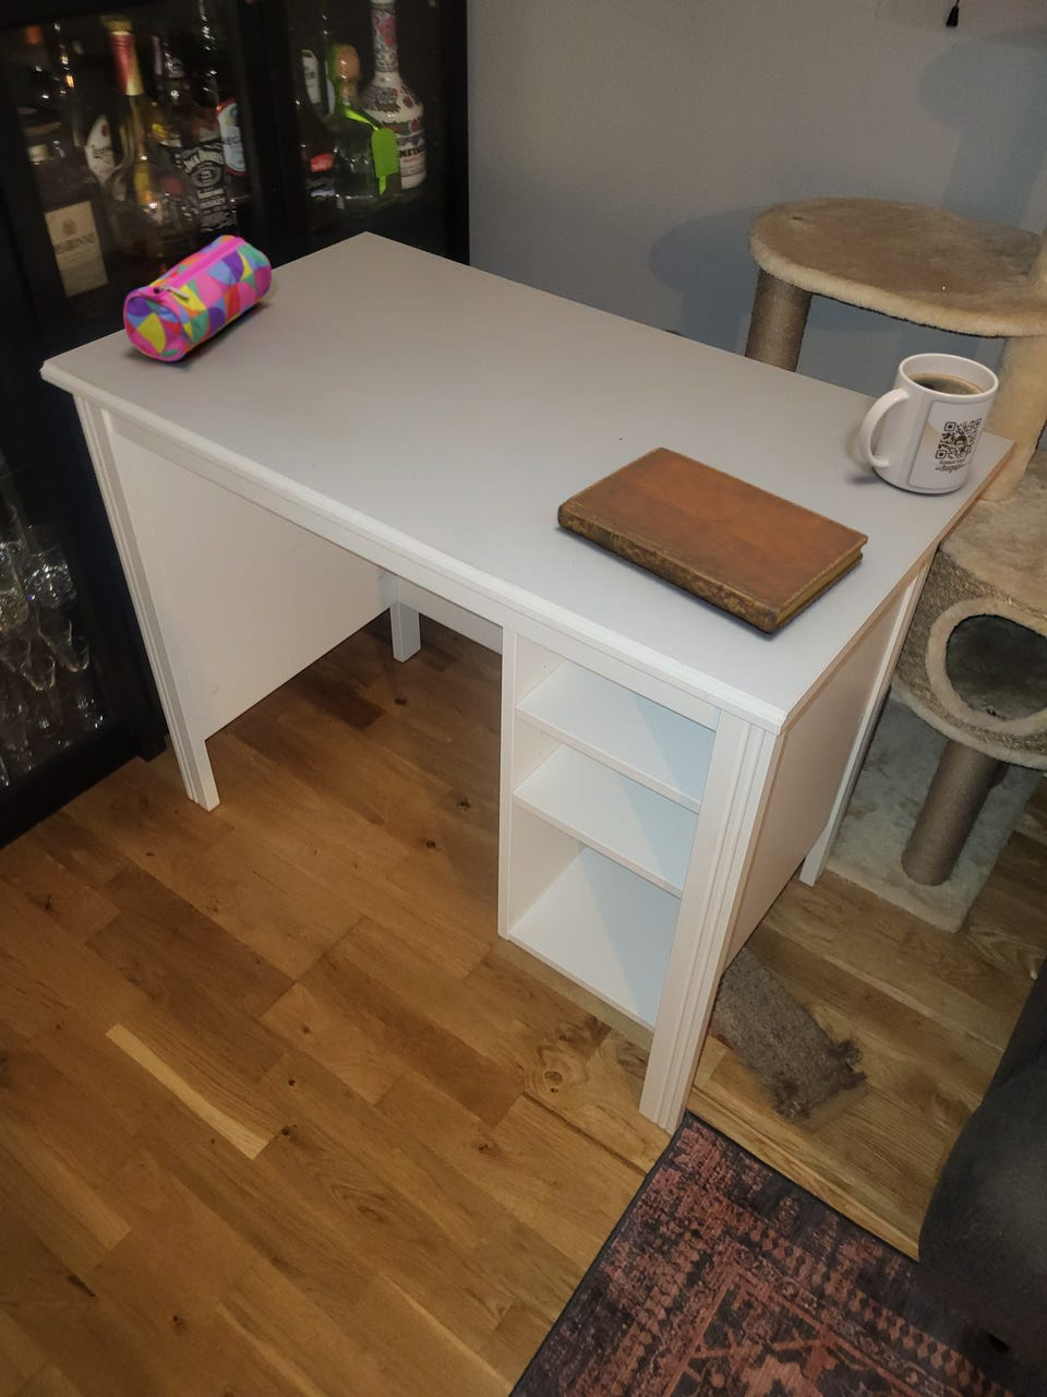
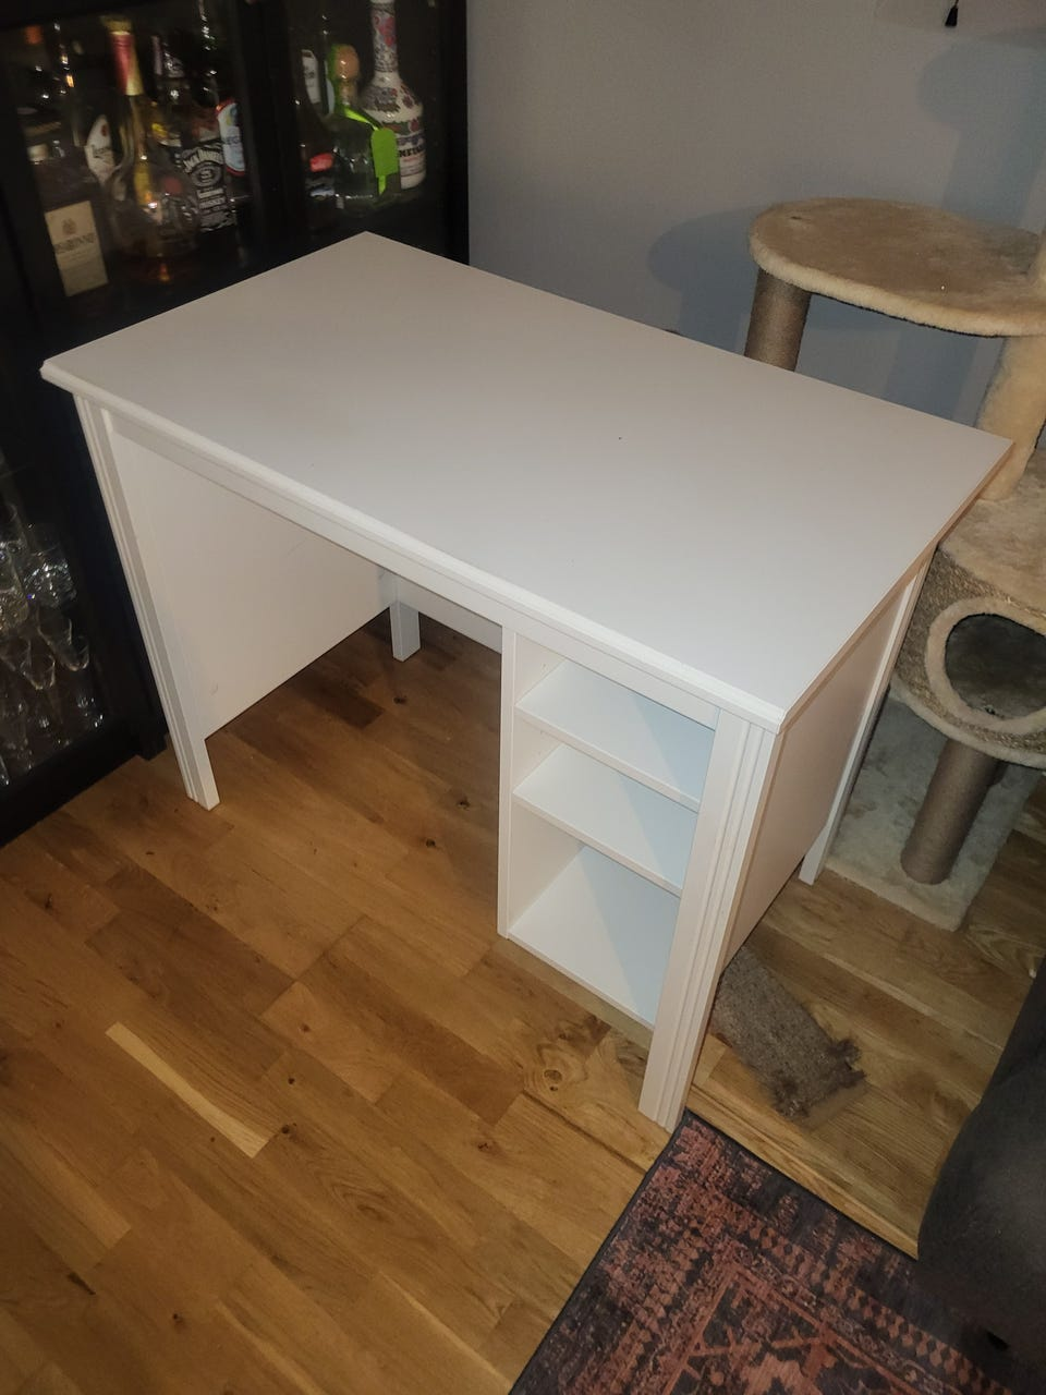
- mug [857,352,1000,494]
- pencil case [122,234,273,362]
- notebook [556,447,869,634]
